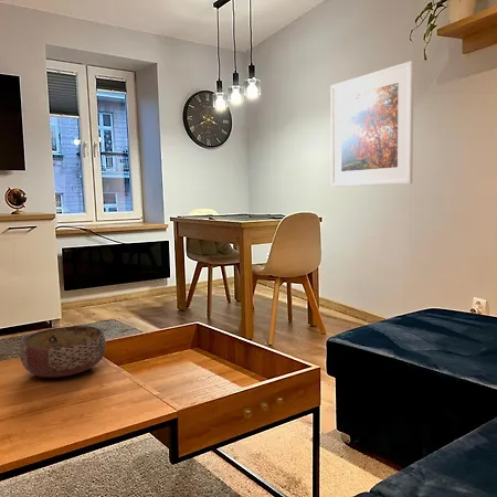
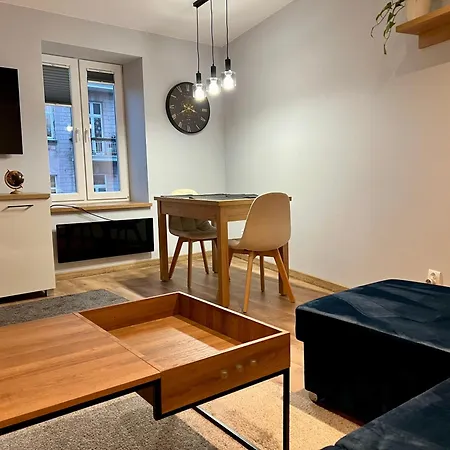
- bowl [19,325,107,378]
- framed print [330,60,415,188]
